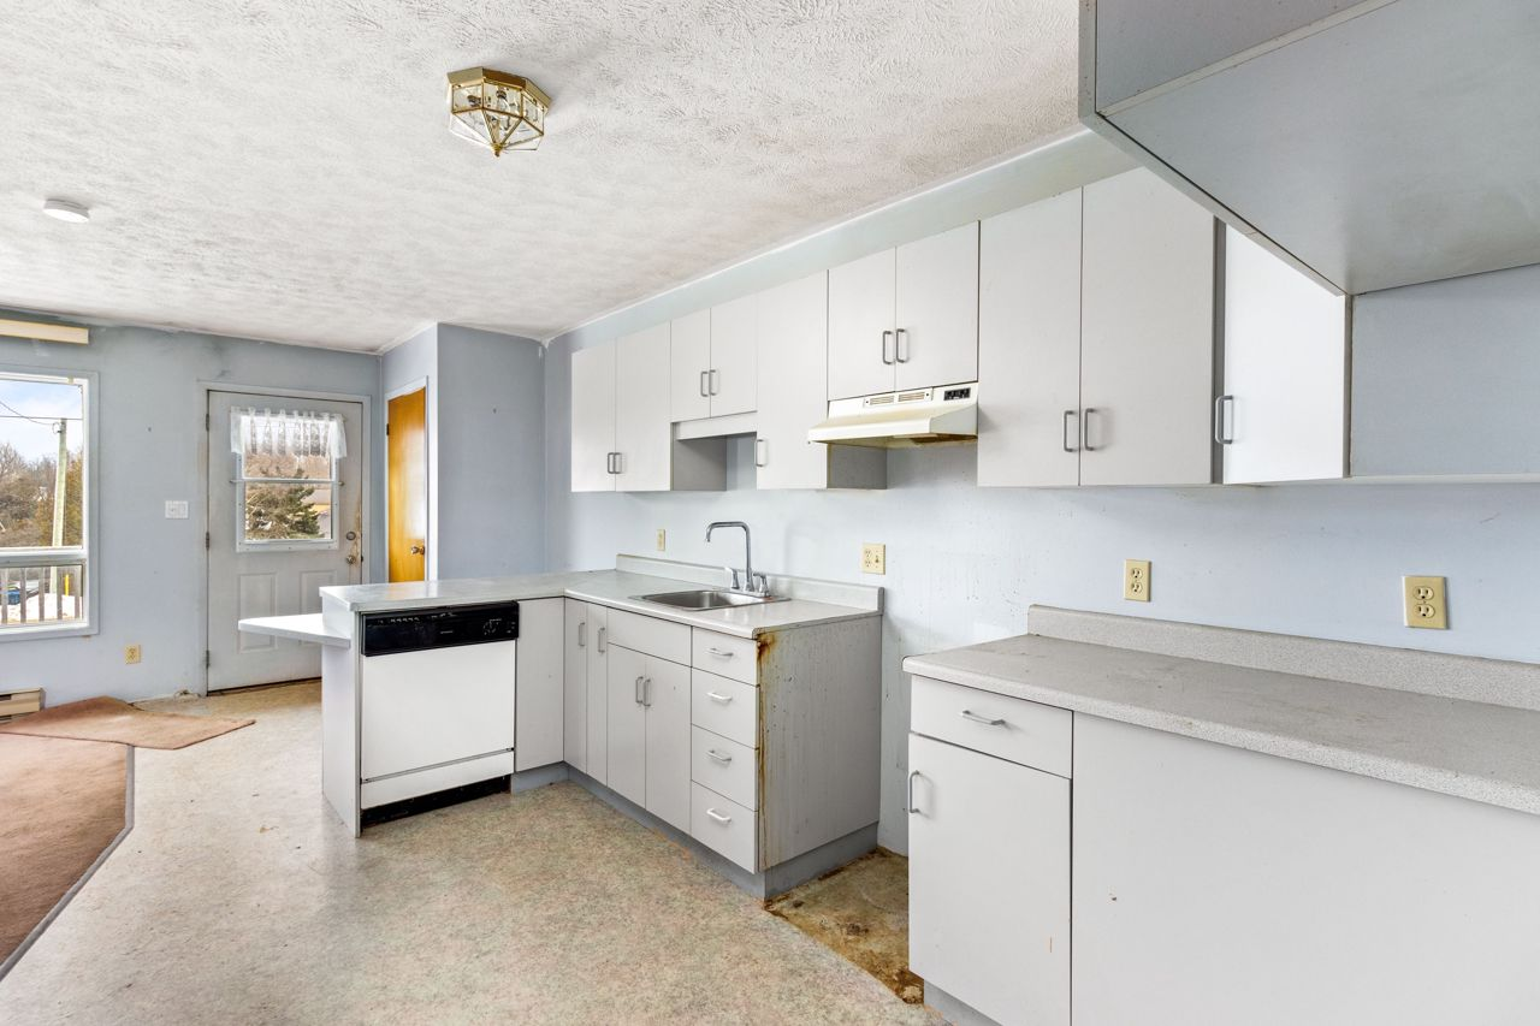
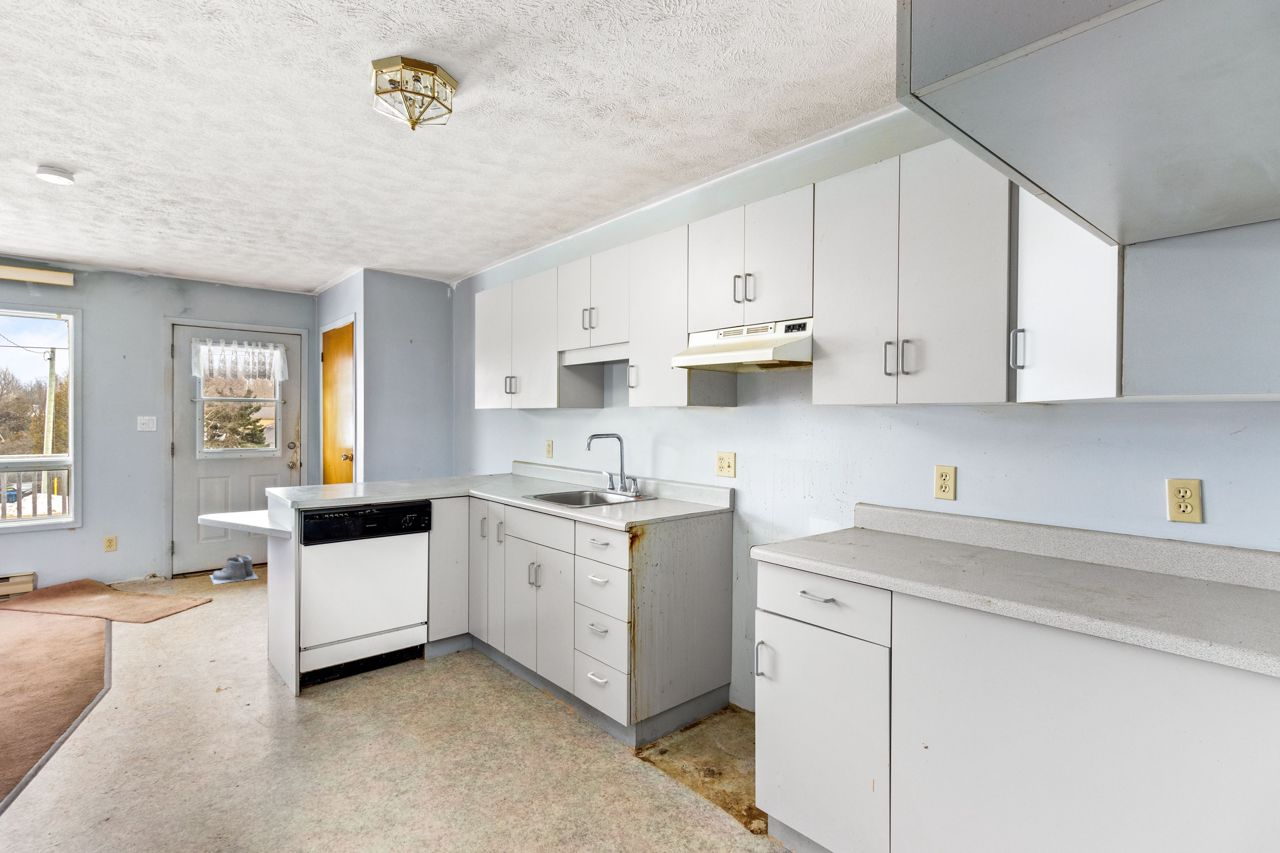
+ boots [208,553,259,585]
